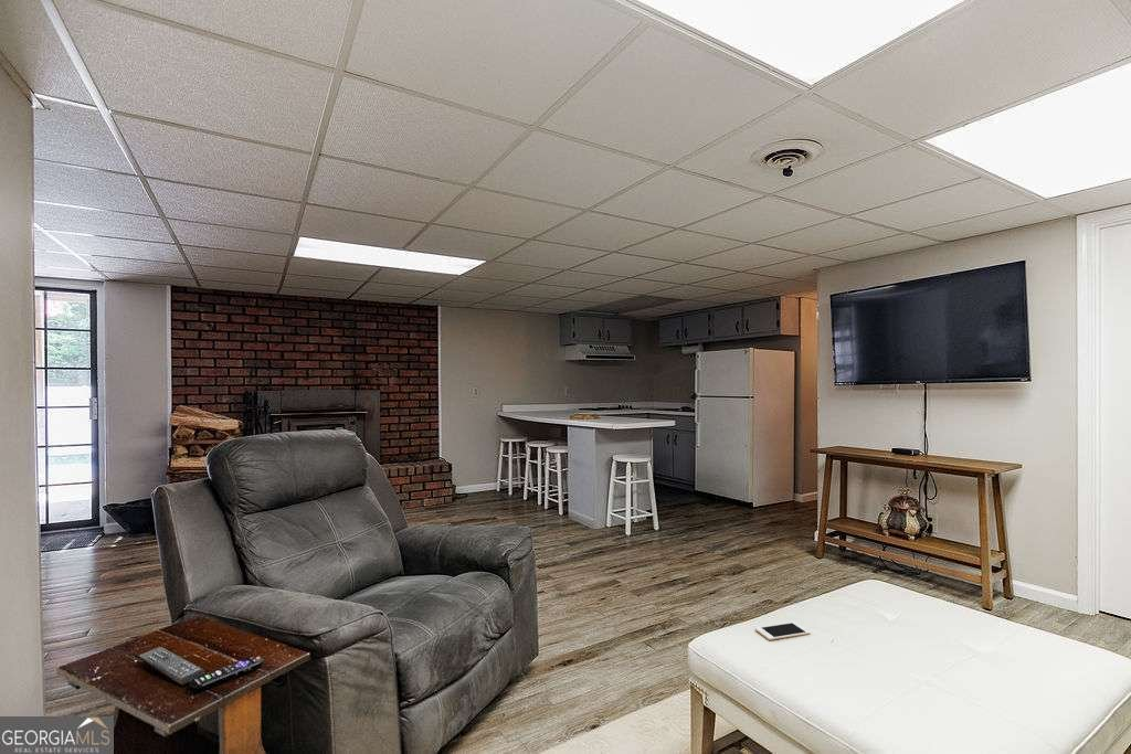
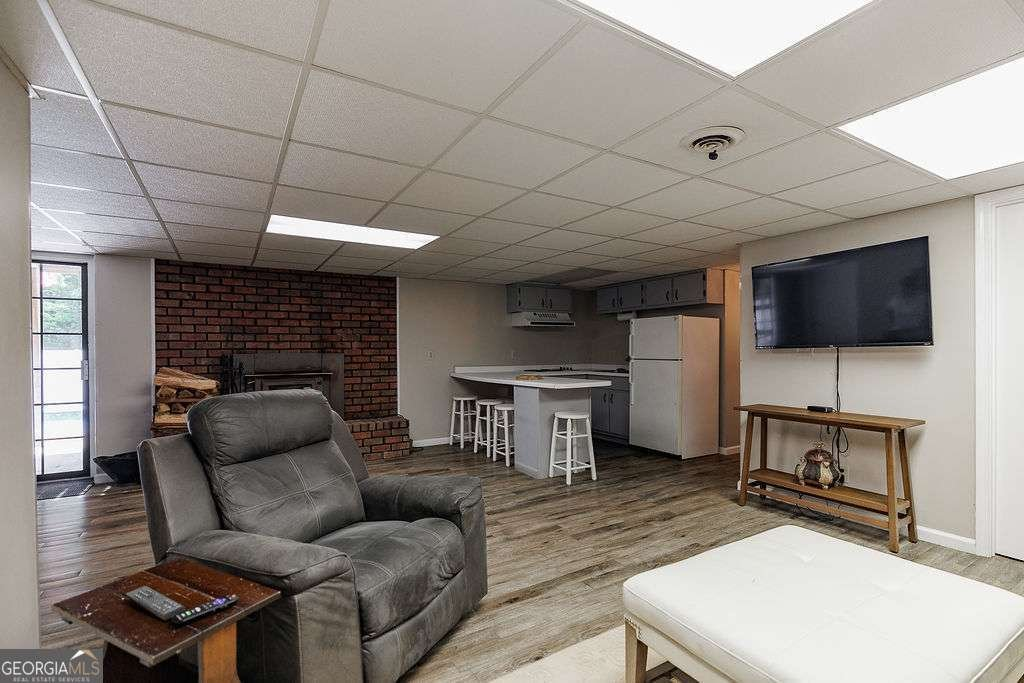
- cell phone [754,622,811,641]
